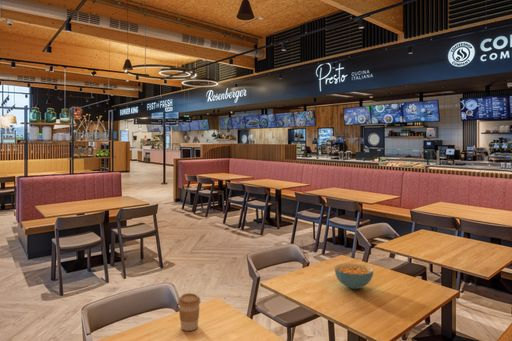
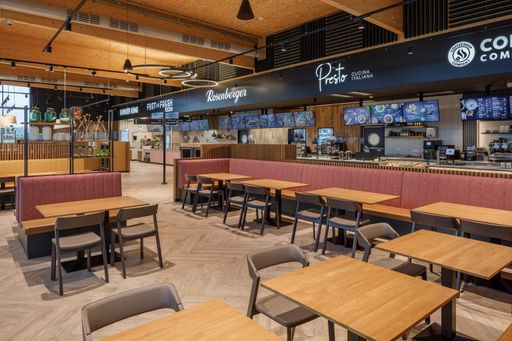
- coffee cup [177,292,202,332]
- cereal bowl [333,262,374,290]
